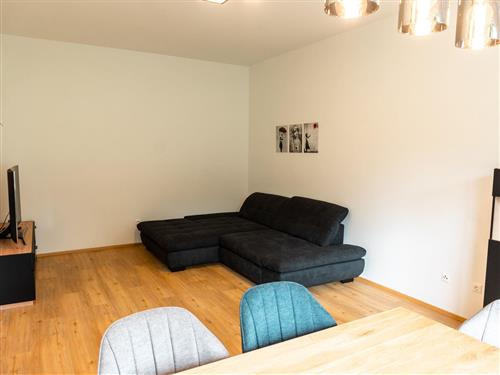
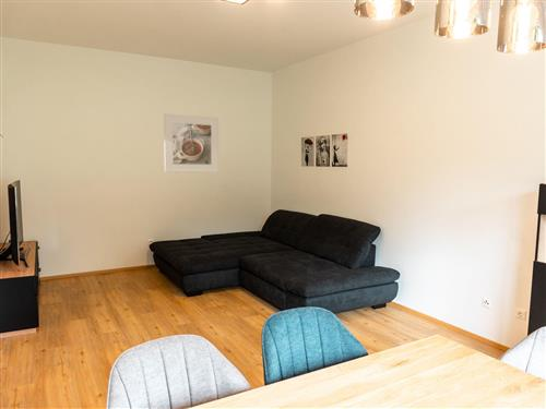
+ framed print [163,112,219,173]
